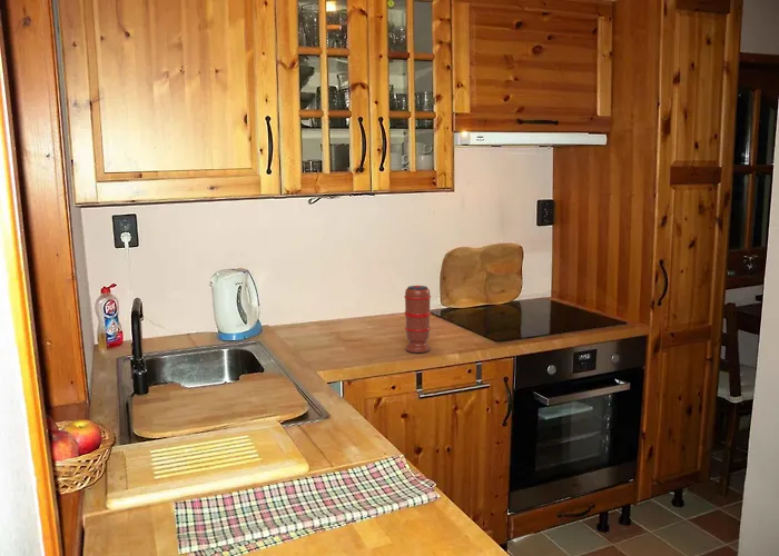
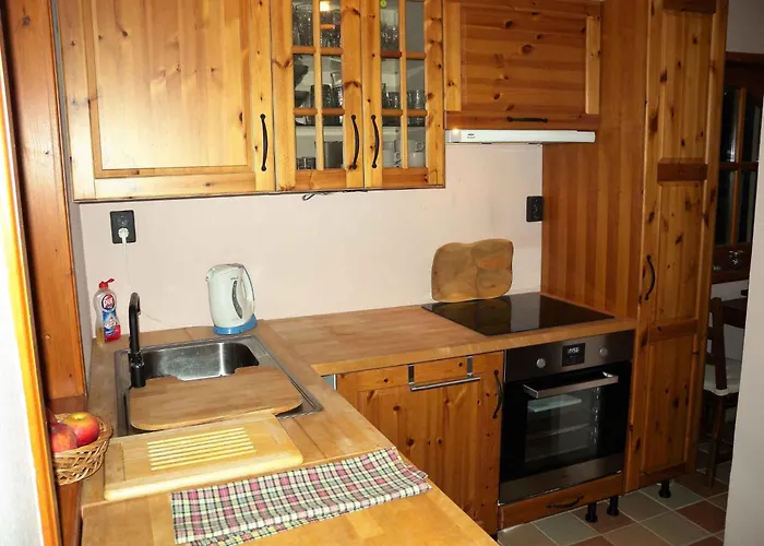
- spice grinder [403,285,432,354]
